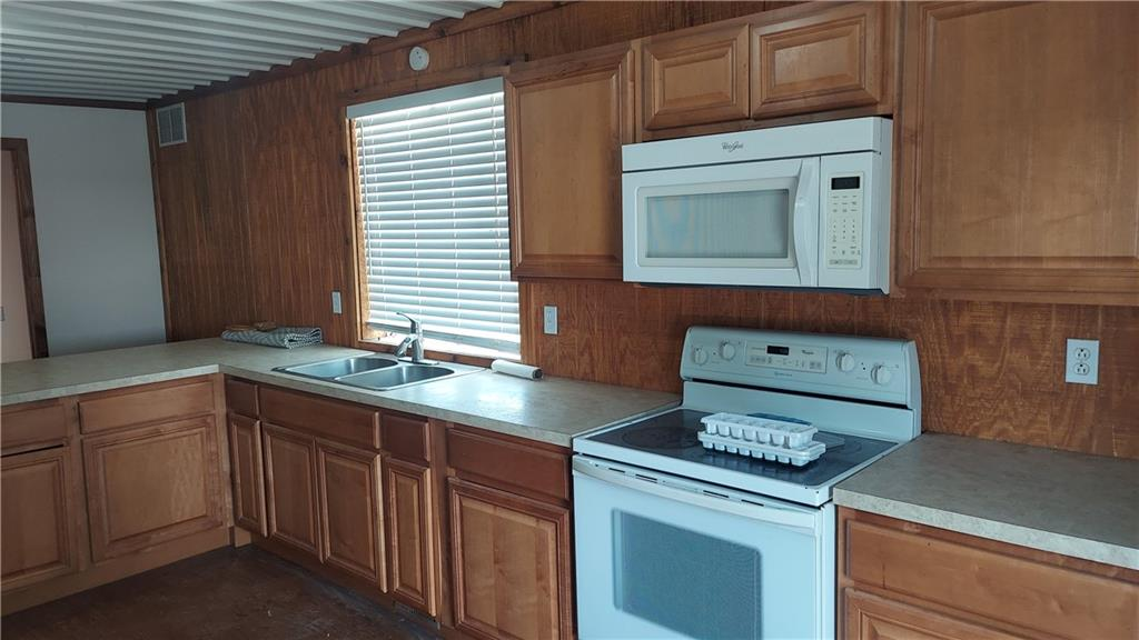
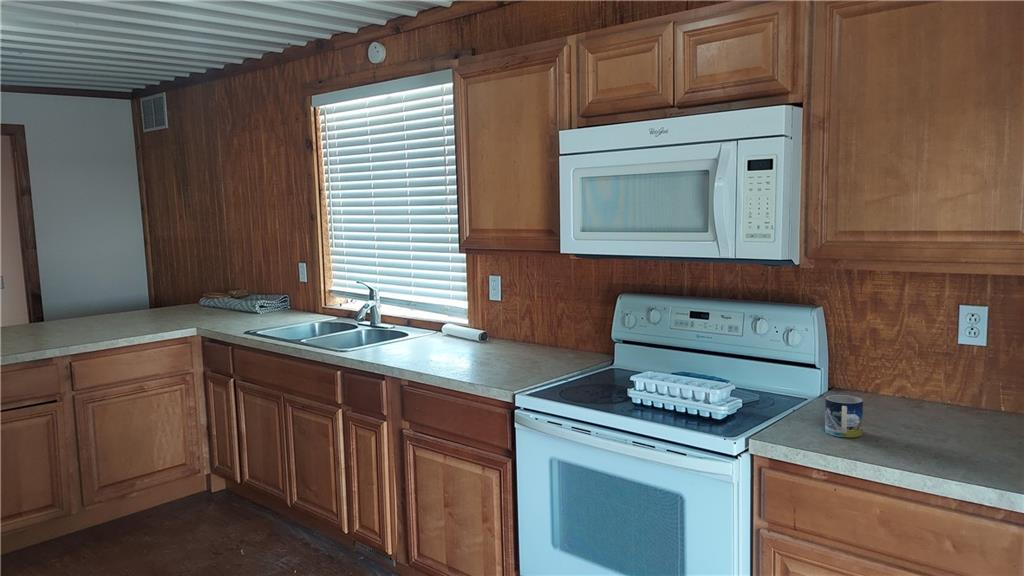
+ mug [824,394,864,438]
